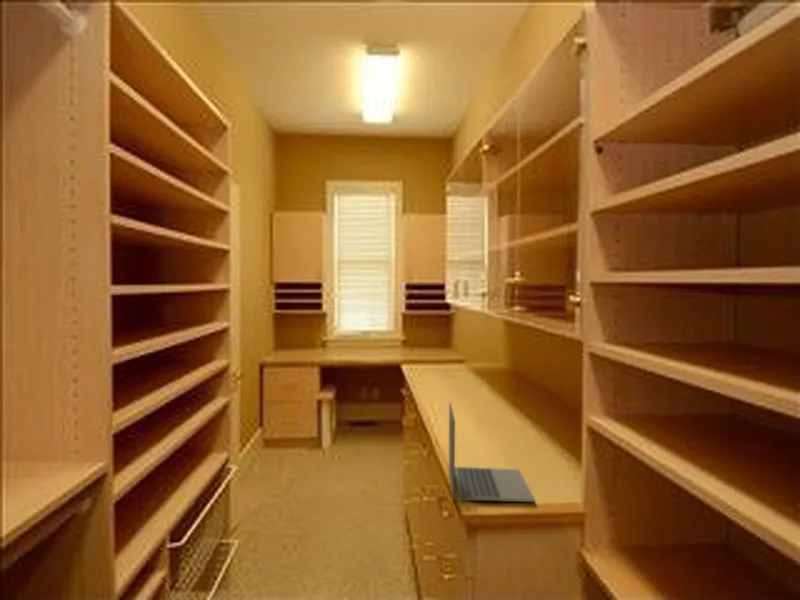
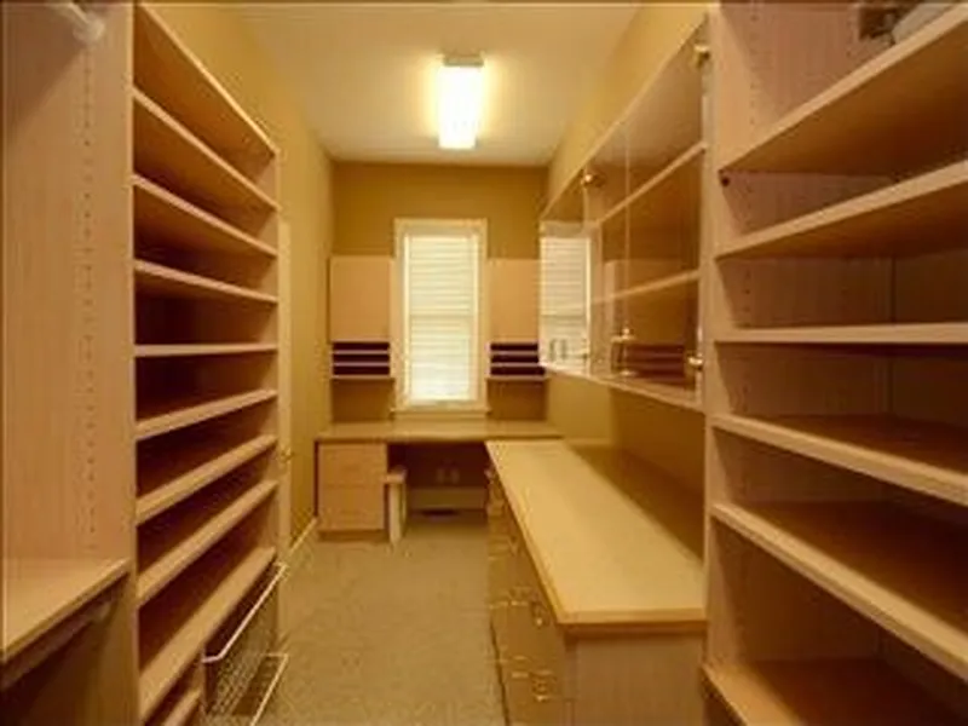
- laptop [448,401,536,503]
